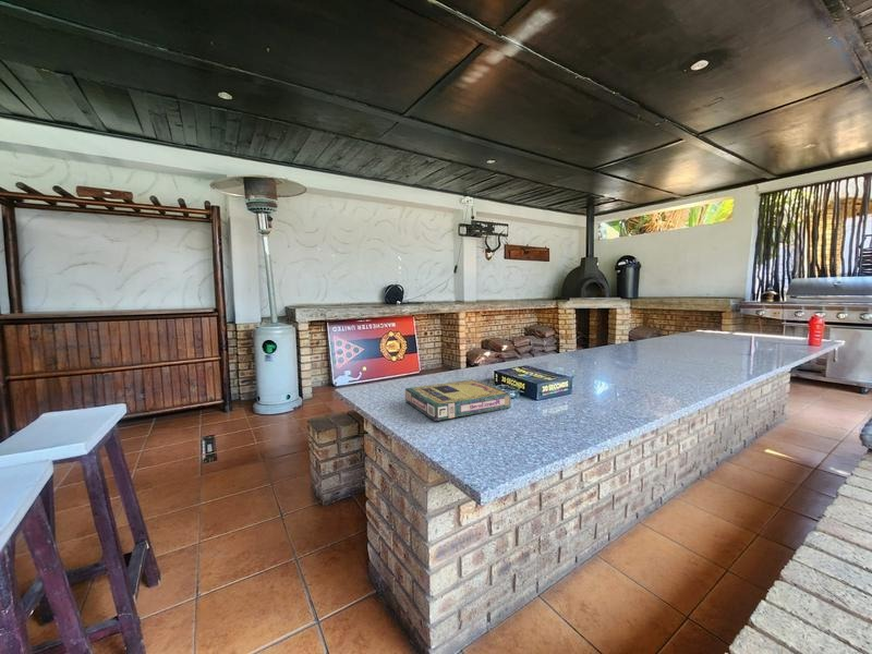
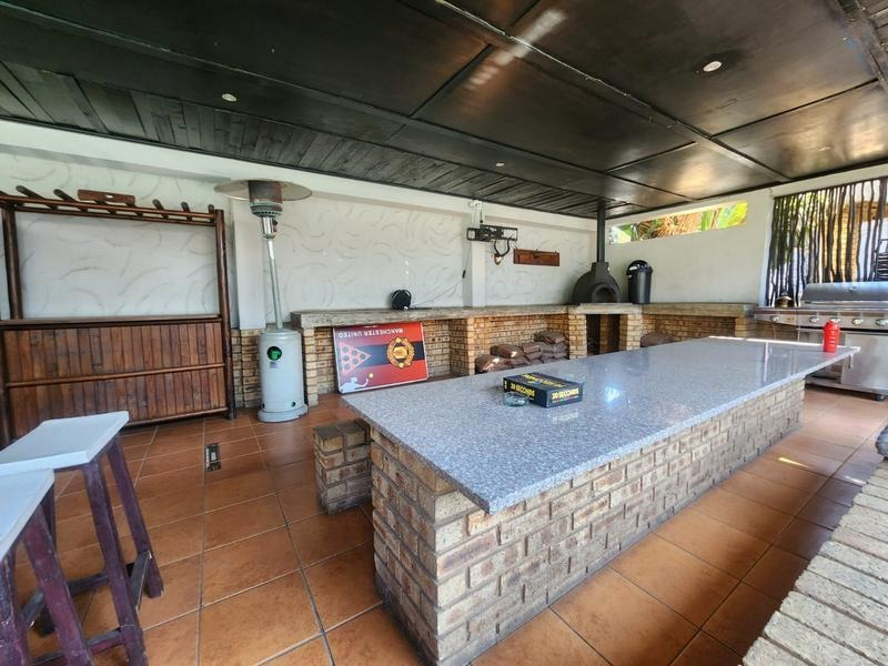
- video game box [404,378,511,422]
